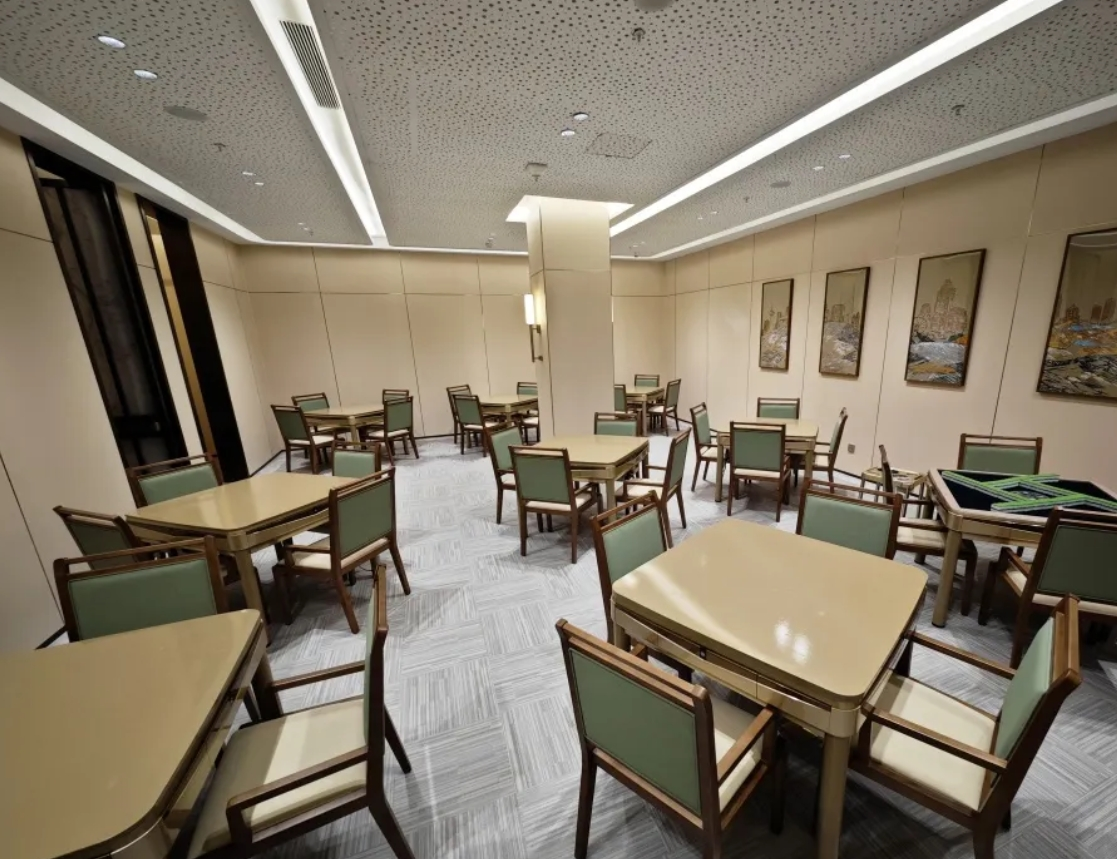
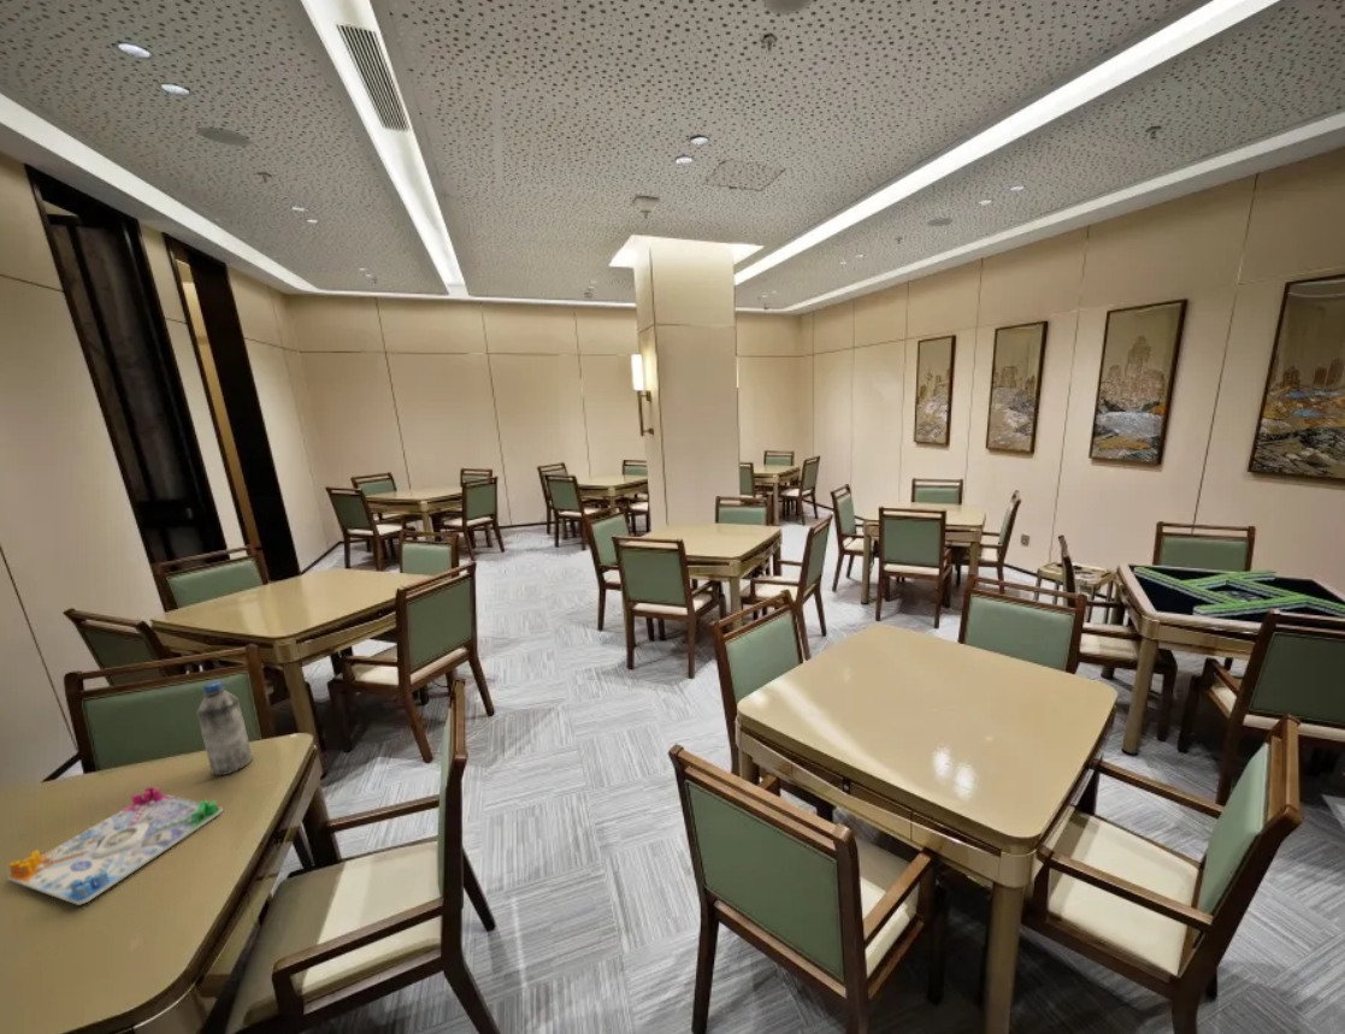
+ water bottle [195,679,253,776]
+ board game [6,785,223,906]
